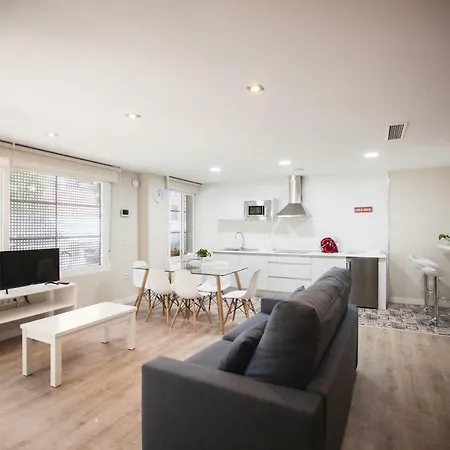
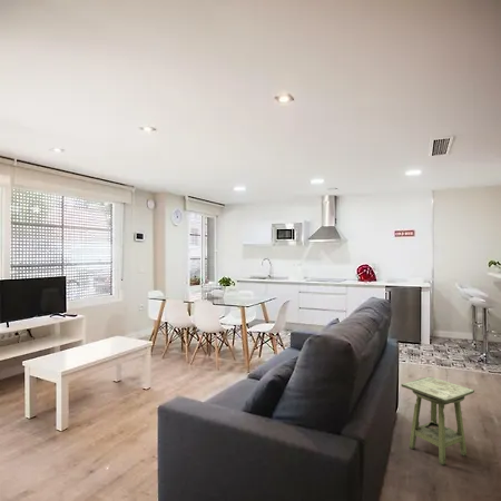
+ side table [400,375,475,466]
